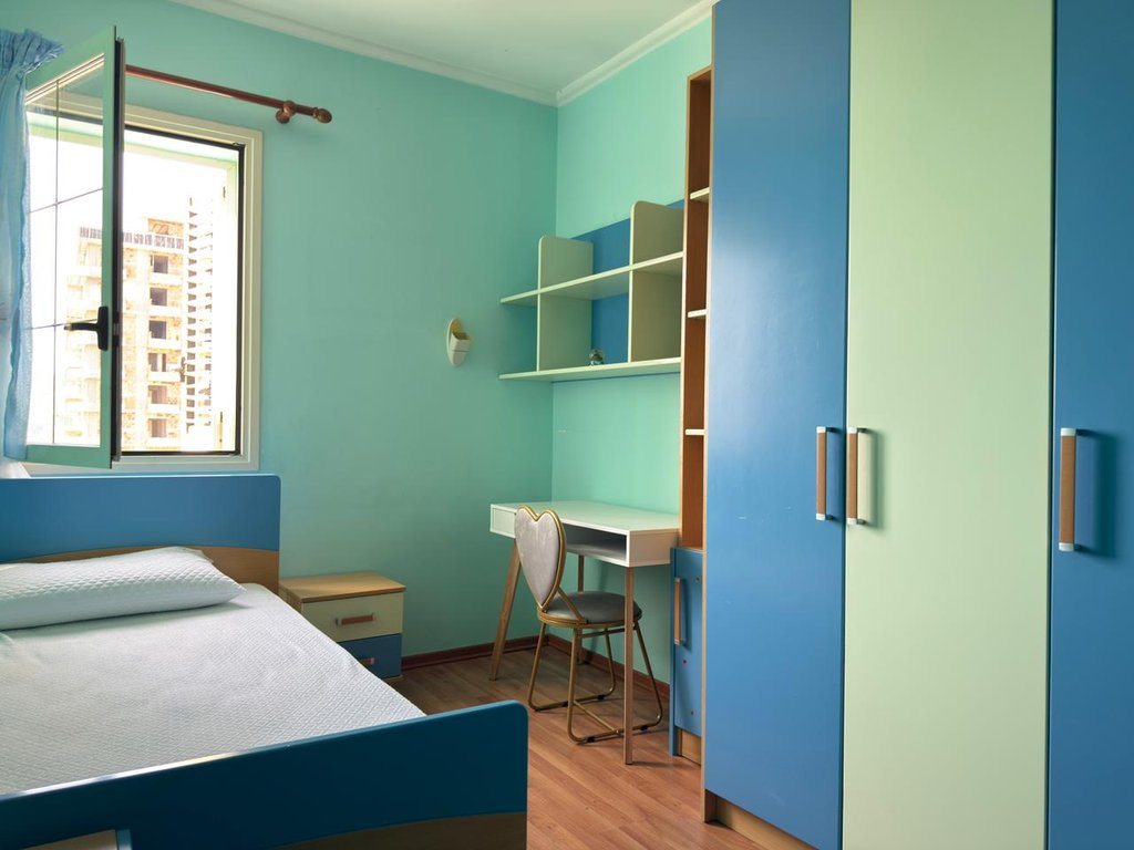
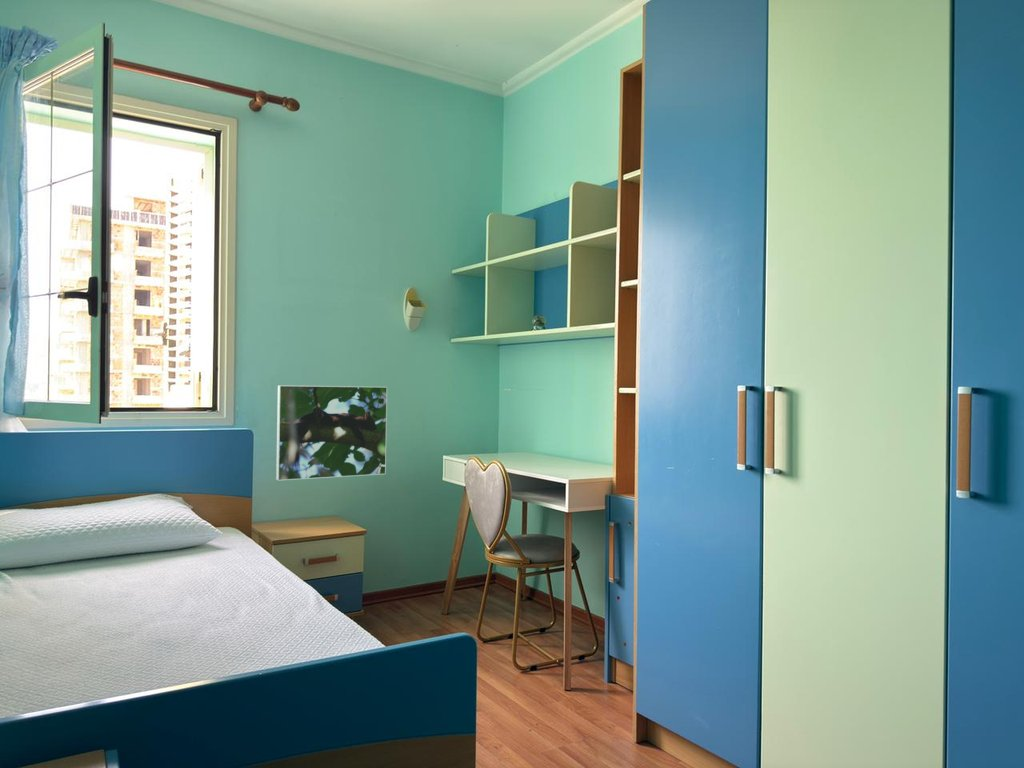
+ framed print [275,384,388,482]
